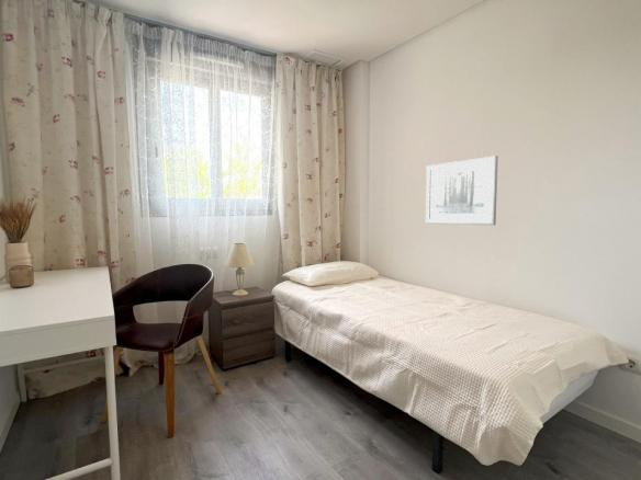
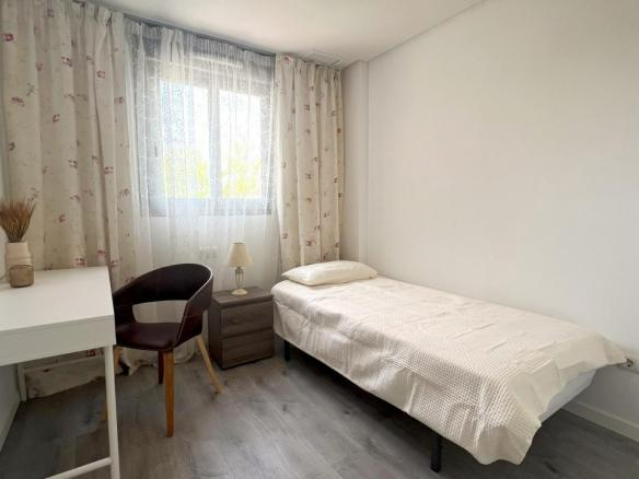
- wall art [425,155,499,226]
